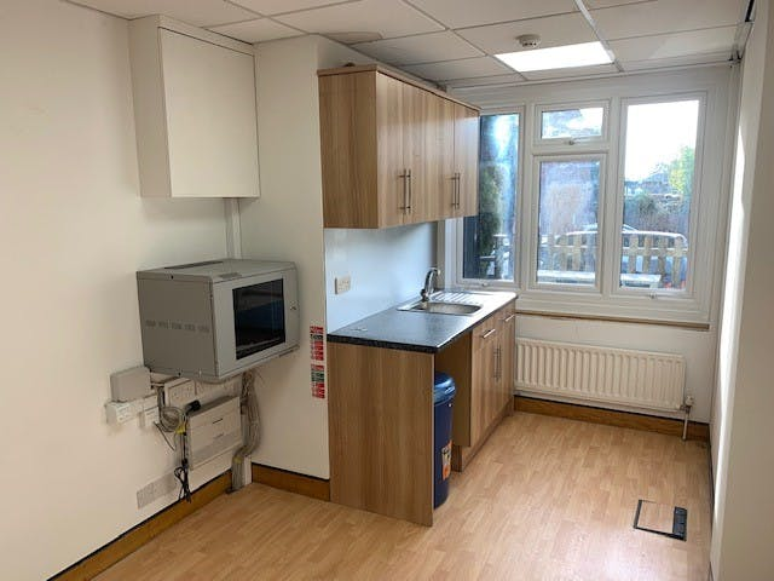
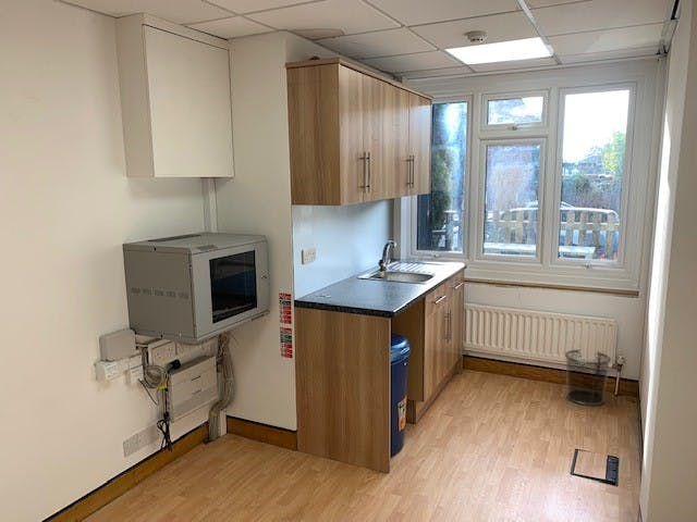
+ waste bin [564,349,612,407]
